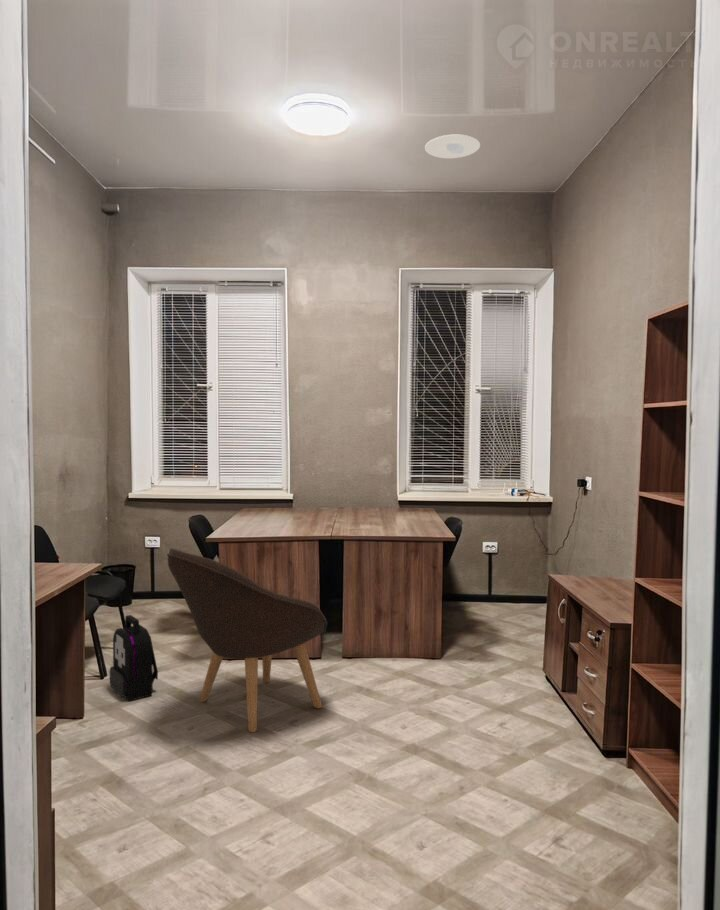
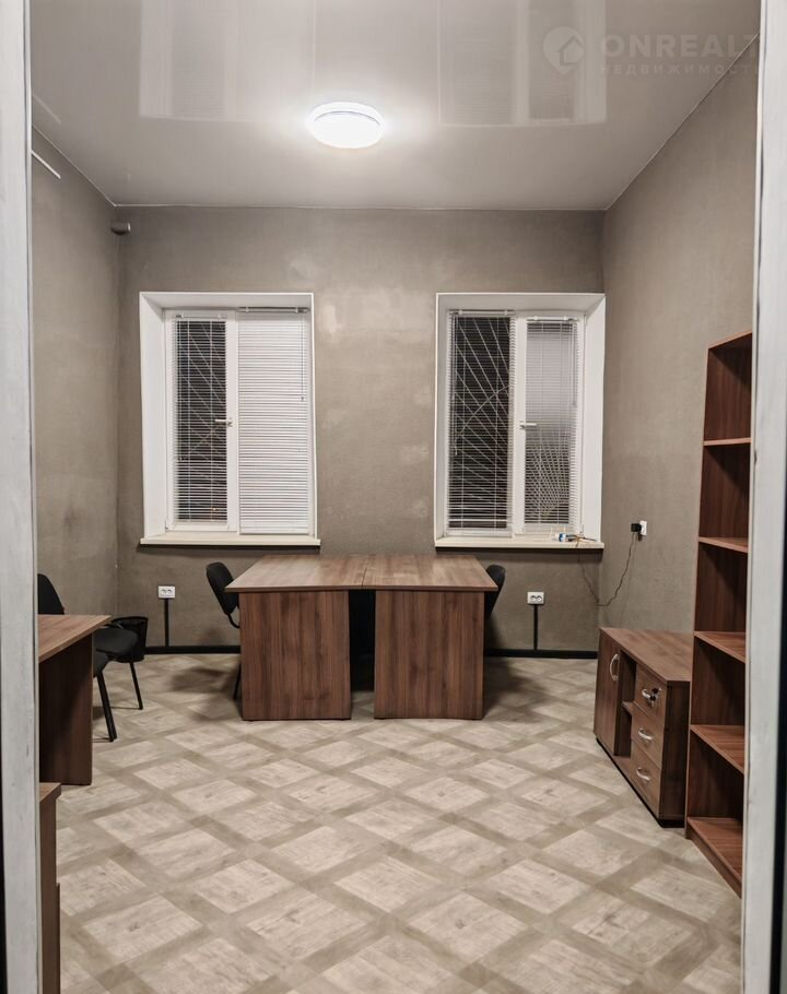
- recessed light [424,134,481,159]
- chair [166,547,328,733]
- backpack [109,614,159,702]
